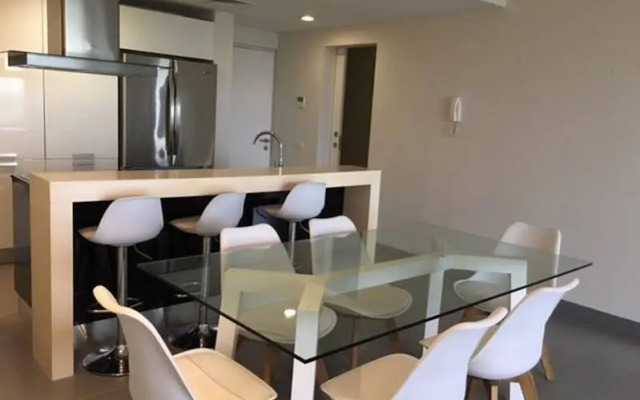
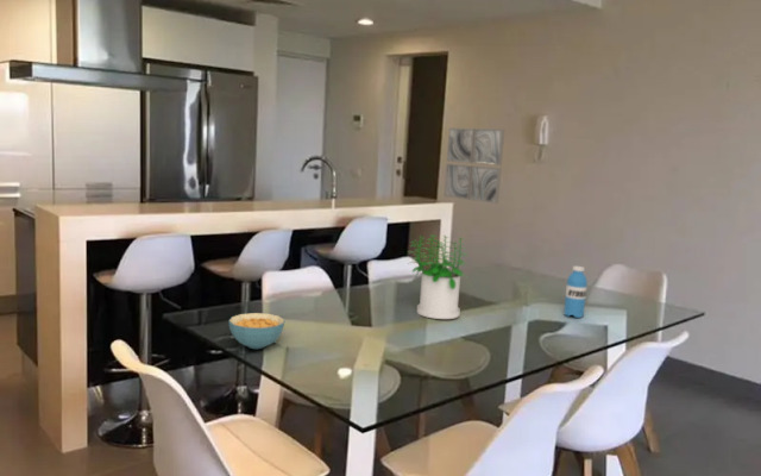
+ water bottle [562,265,589,319]
+ potted plant [408,233,471,320]
+ cereal bowl [228,312,287,350]
+ wall art [442,126,505,205]
